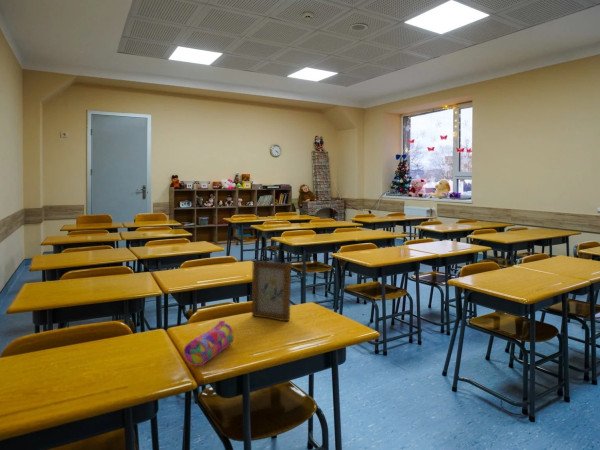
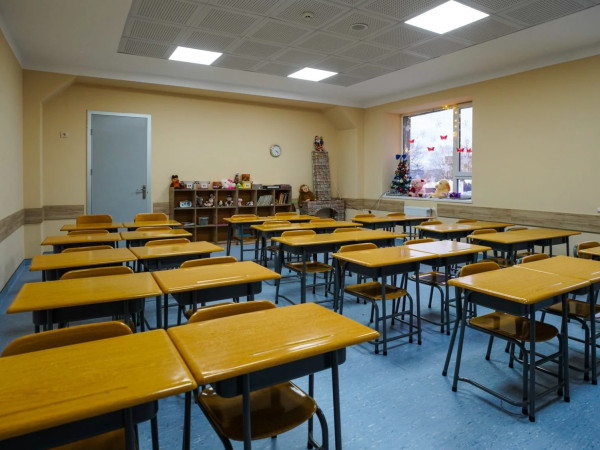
- pencil case [183,320,235,367]
- picture frame [251,260,292,322]
